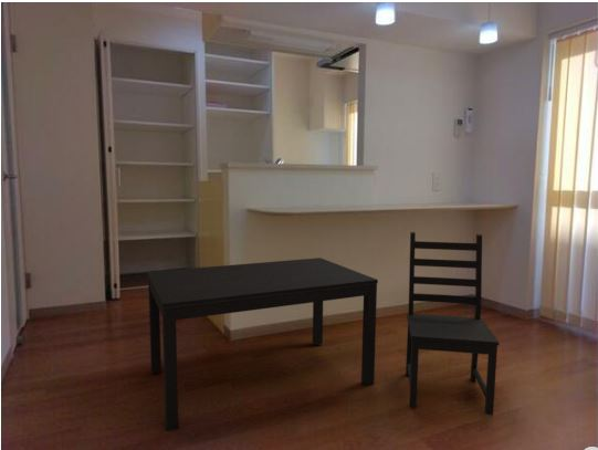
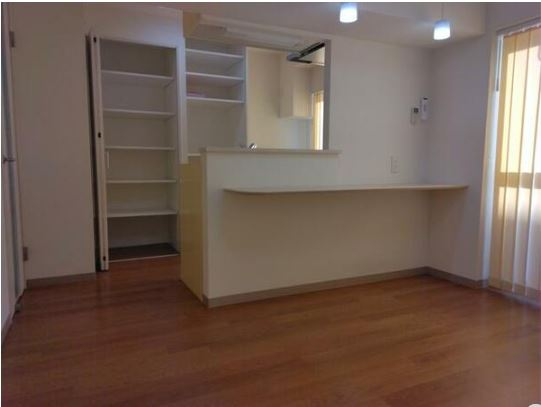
- dining table [146,231,500,432]
